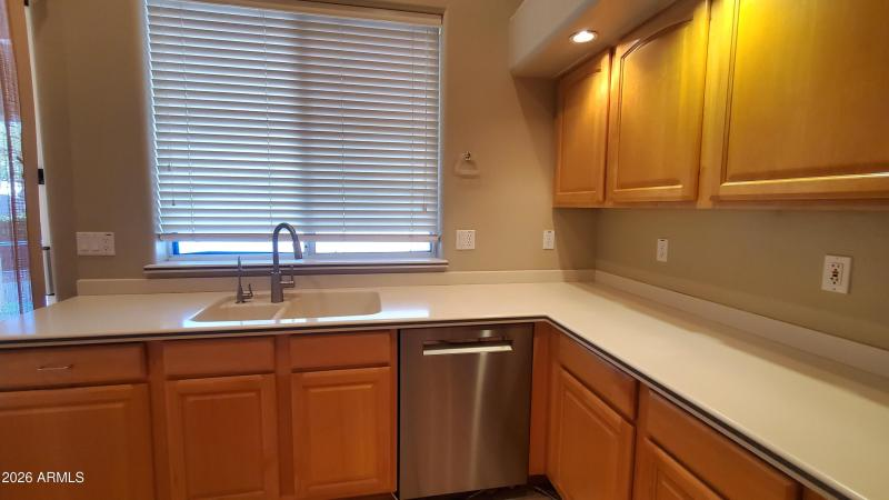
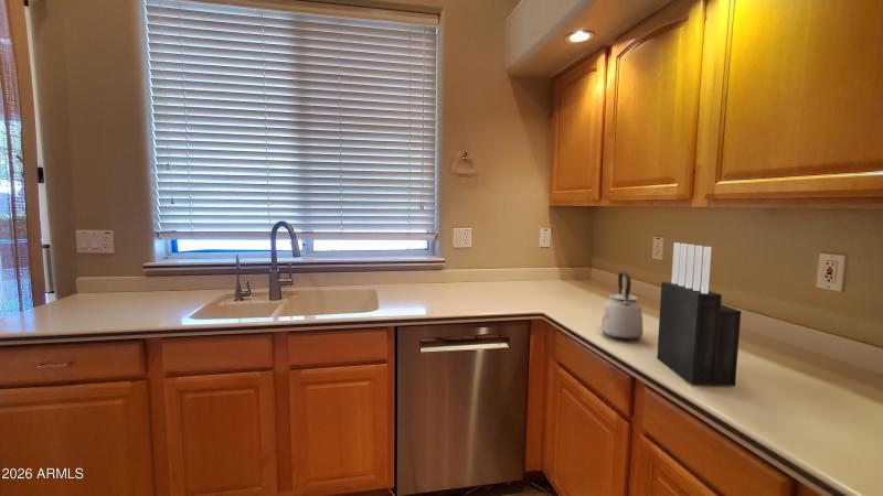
+ kettle [600,271,645,341]
+ knife block [656,241,742,387]
